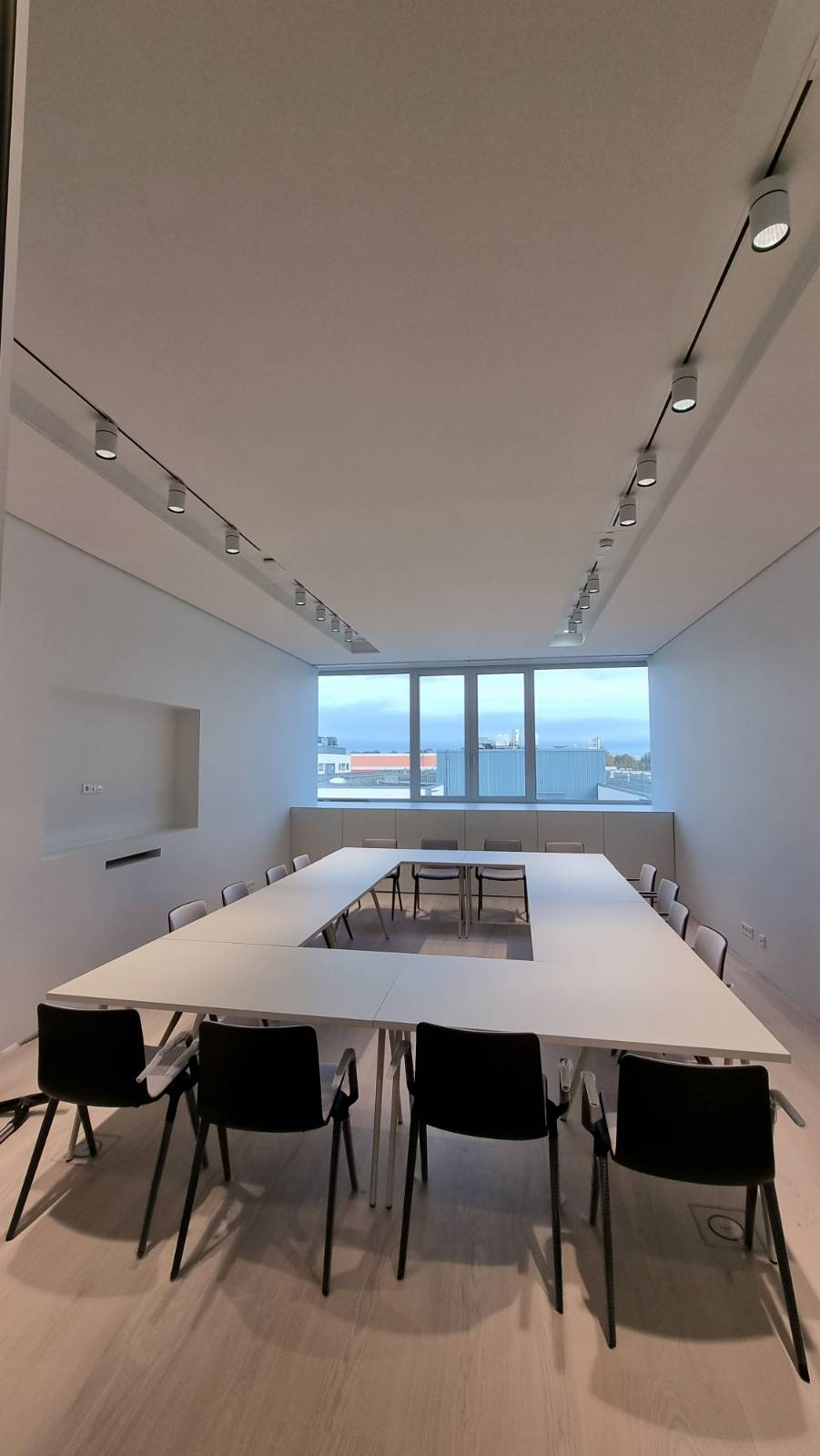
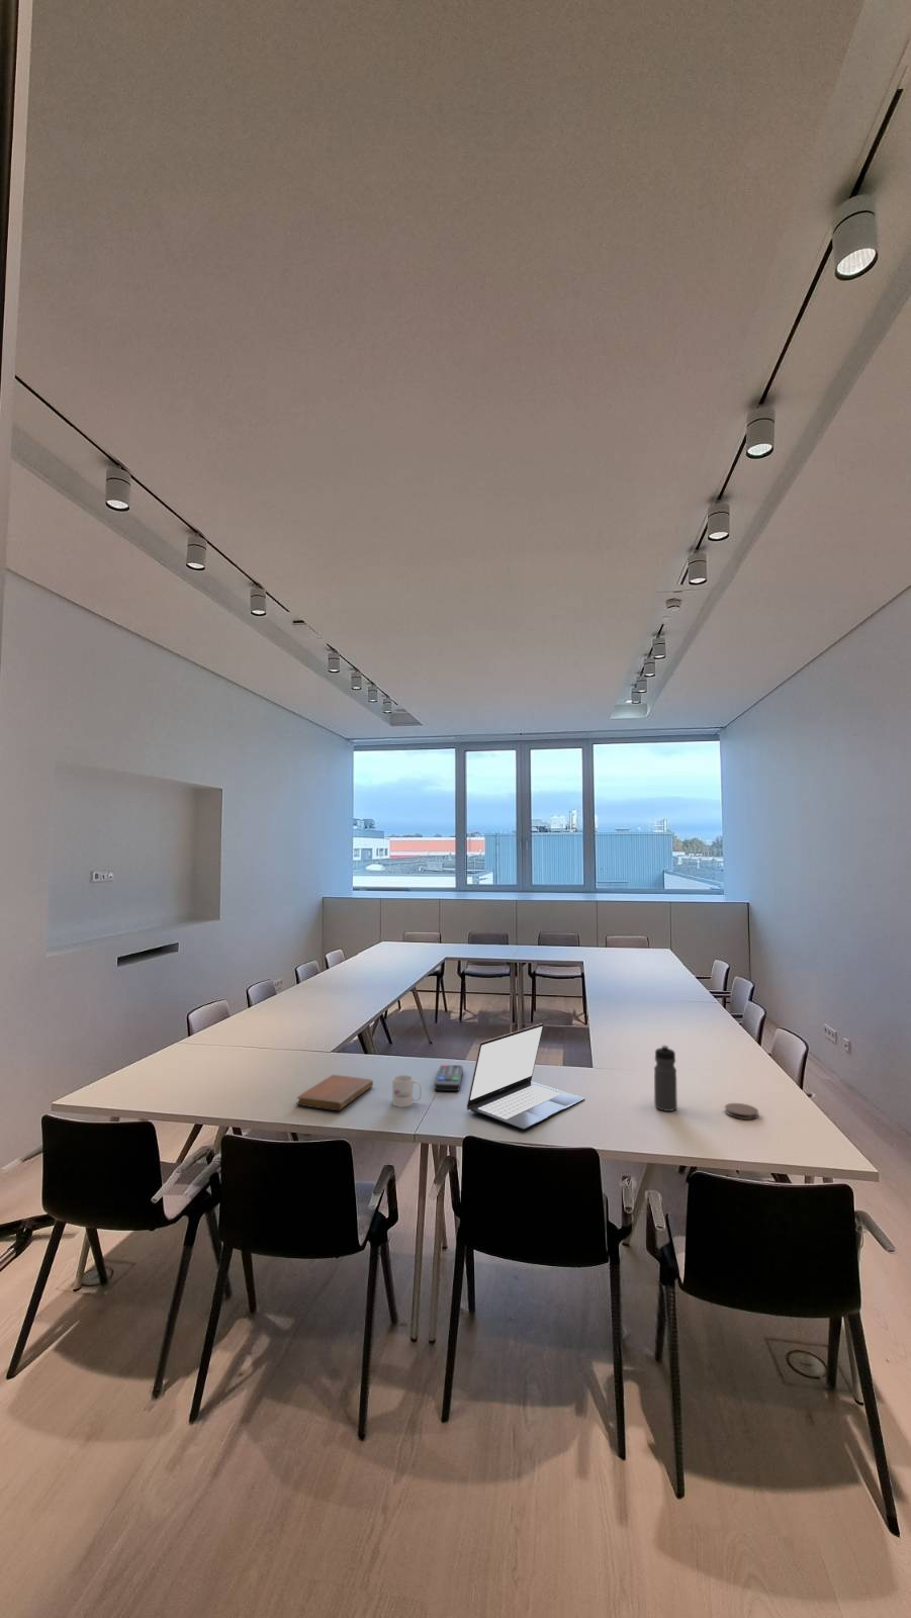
+ water bottle [653,1045,679,1112]
+ laptop [467,1022,585,1130]
+ notebook [296,1073,374,1111]
+ mug [391,1073,422,1108]
+ coaster [724,1102,759,1120]
+ remote control [433,1063,464,1092]
